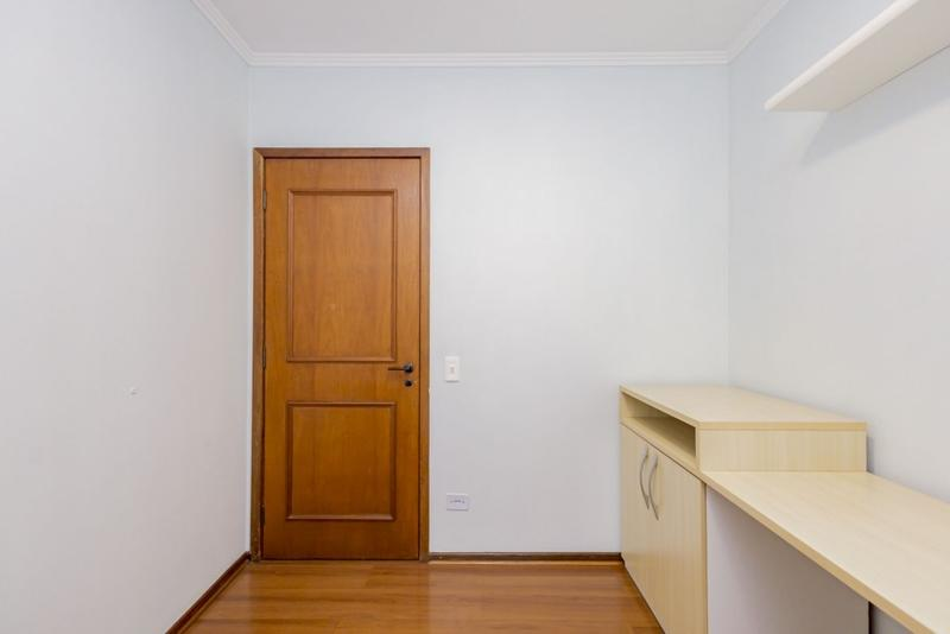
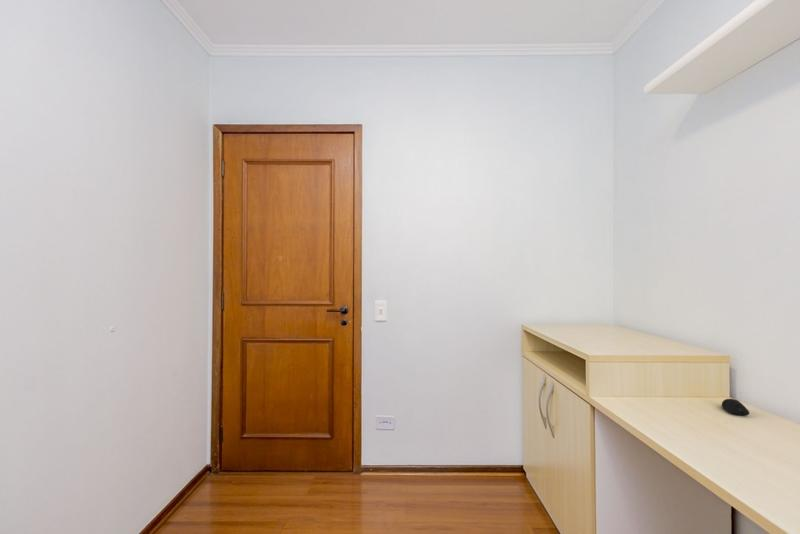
+ computer mouse [721,398,750,416]
